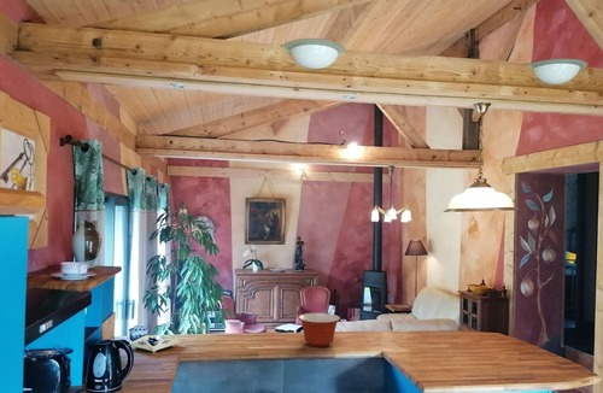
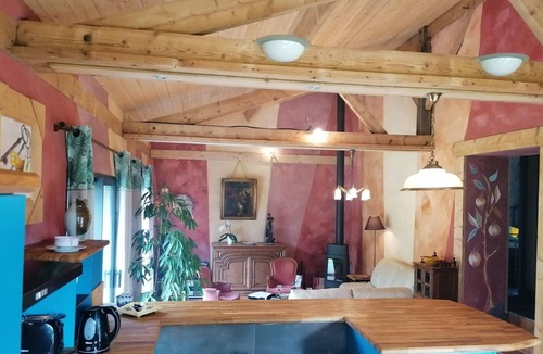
- mixing bowl [298,312,341,348]
